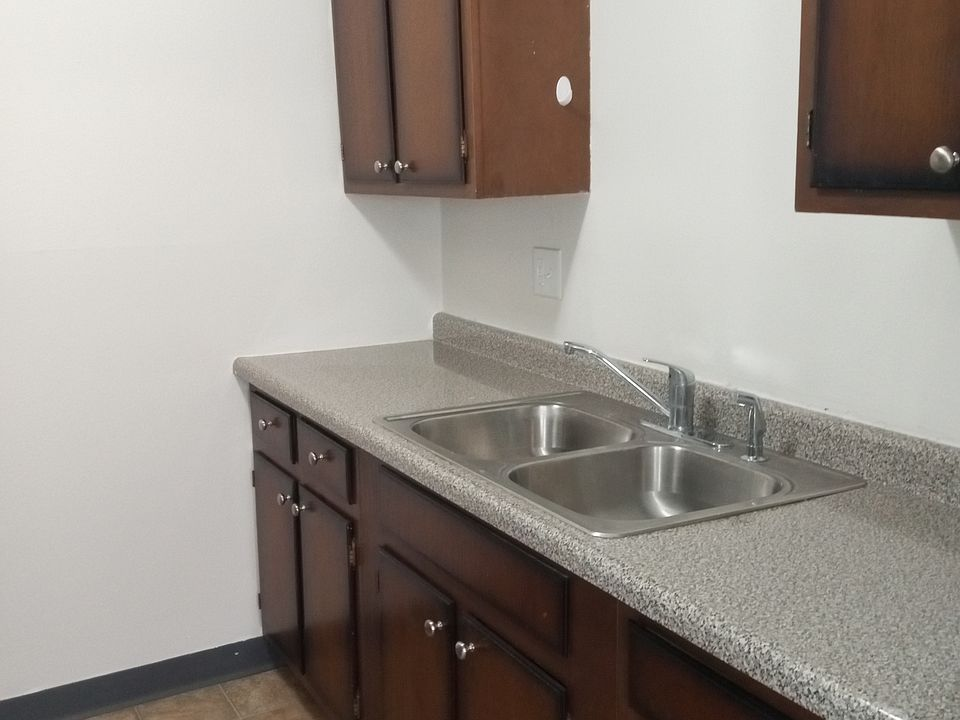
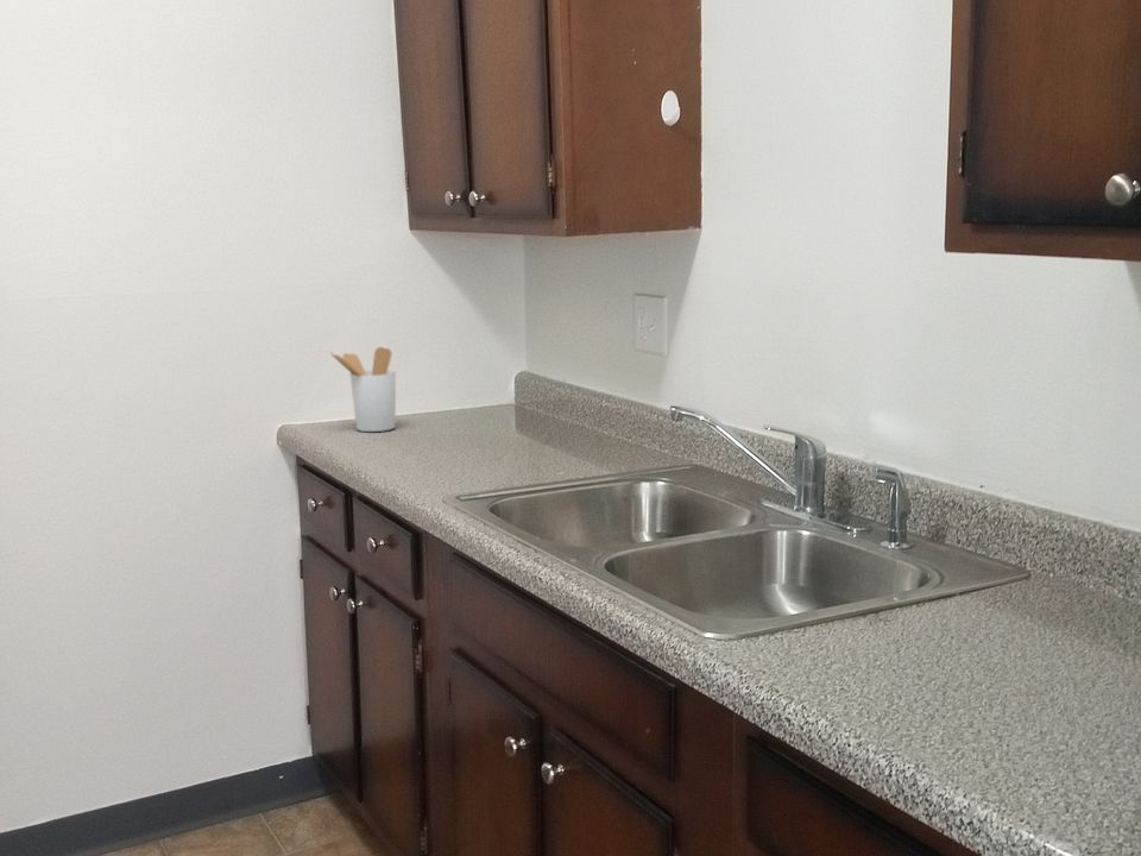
+ utensil holder [328,346,397,433]
